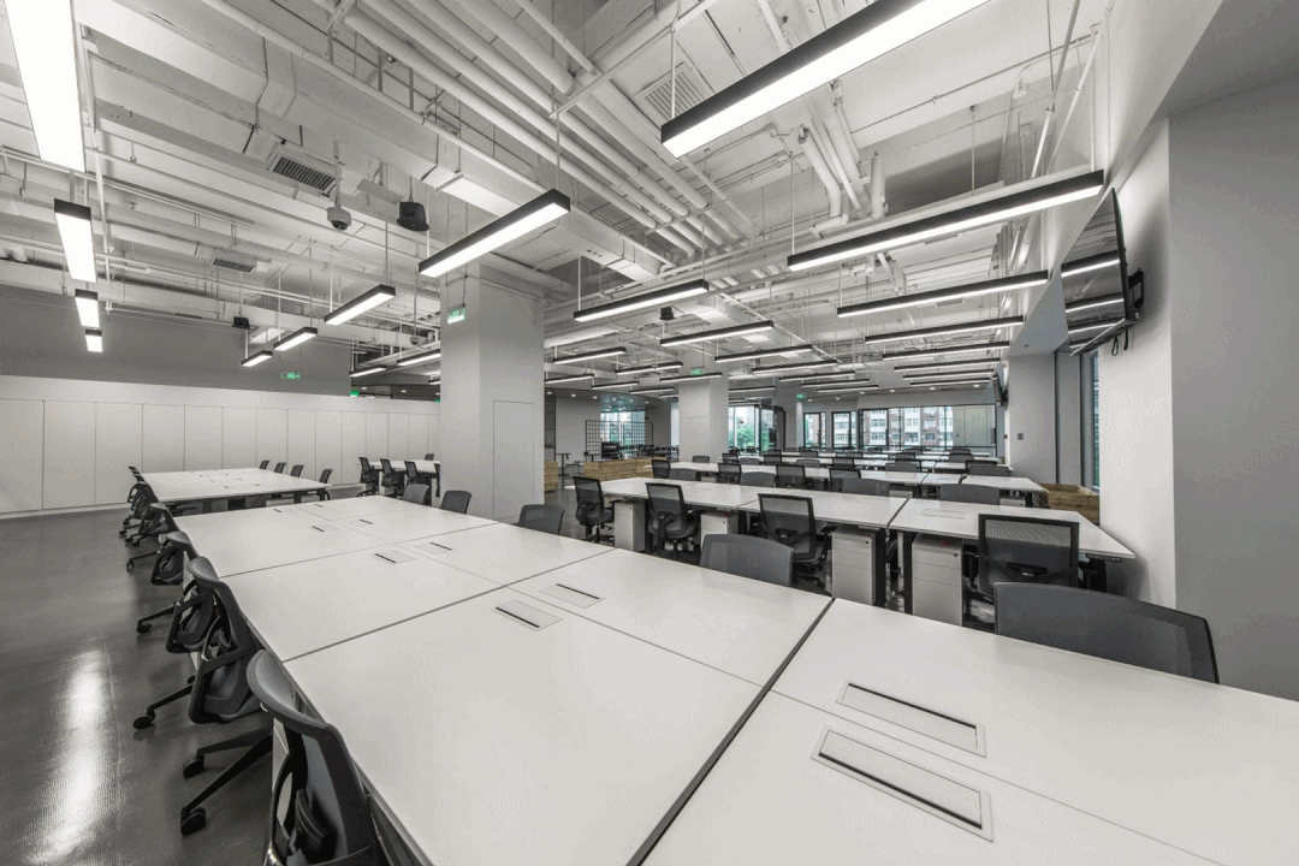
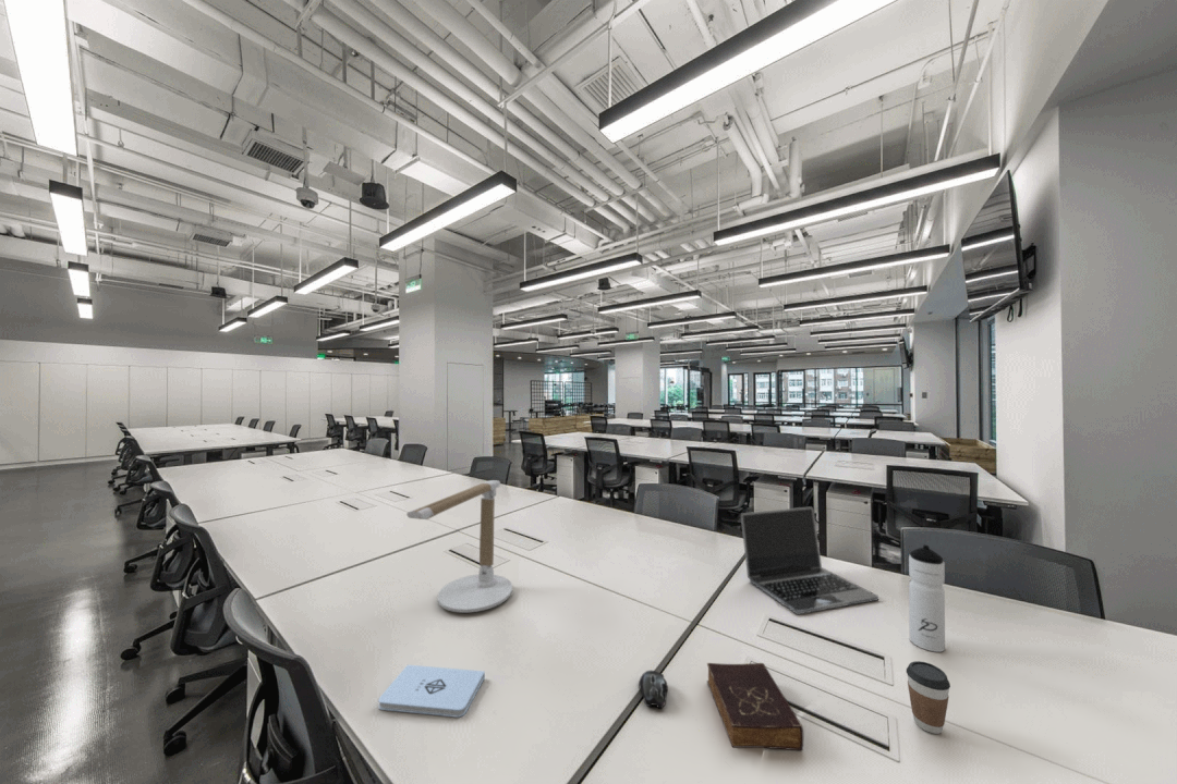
+ book [706,662,804,751]
+ computer mouse [638,670,669,709]
+ notepad [377,664,486,719]
+ desk lamp [405,479,513,613]
+ water bottle [908,544,946,653]
+ coffee cup [906,660,951,735]
+ laptop [740,505,879,615]
